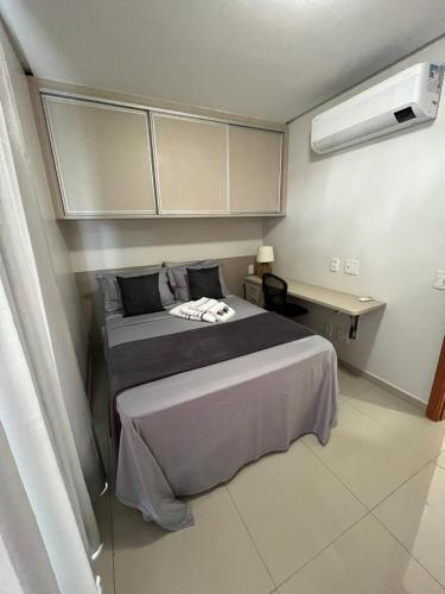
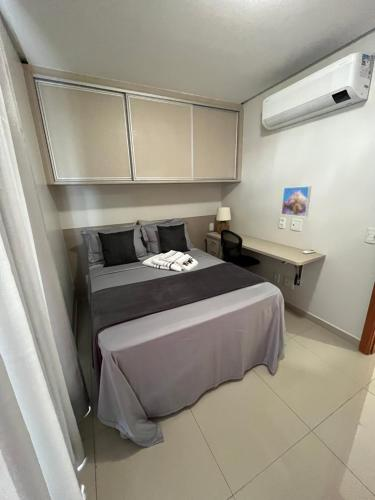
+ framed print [280,185,312,218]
